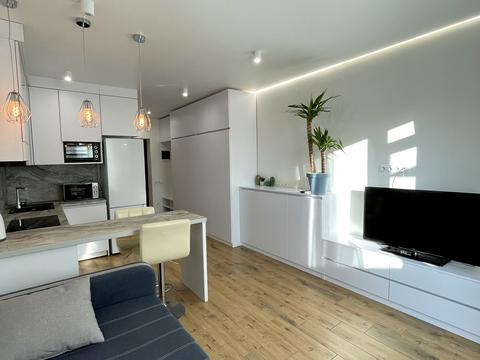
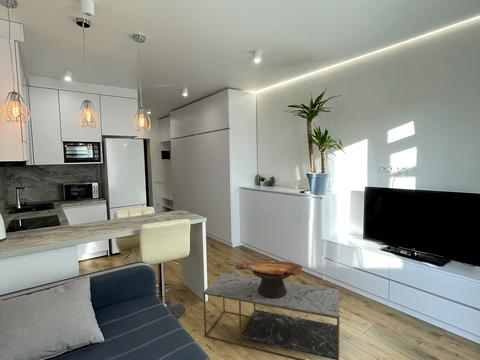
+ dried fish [234,260,303,299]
+ coffee table [203,272,340,360]
